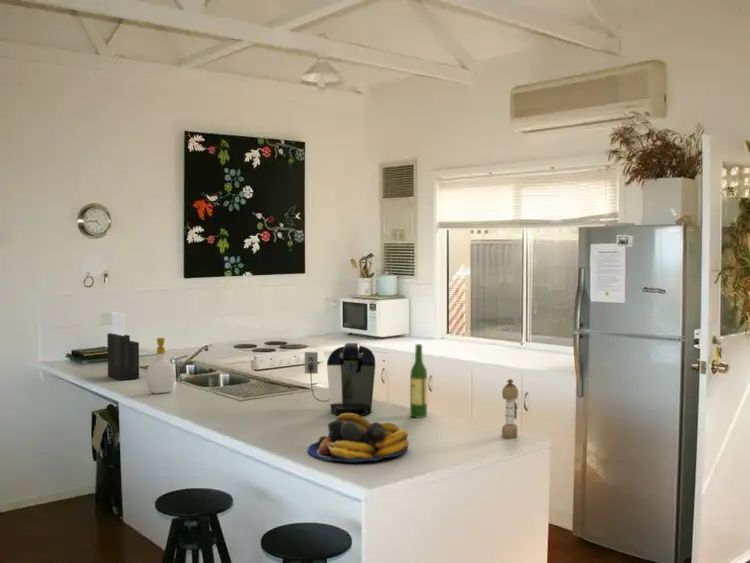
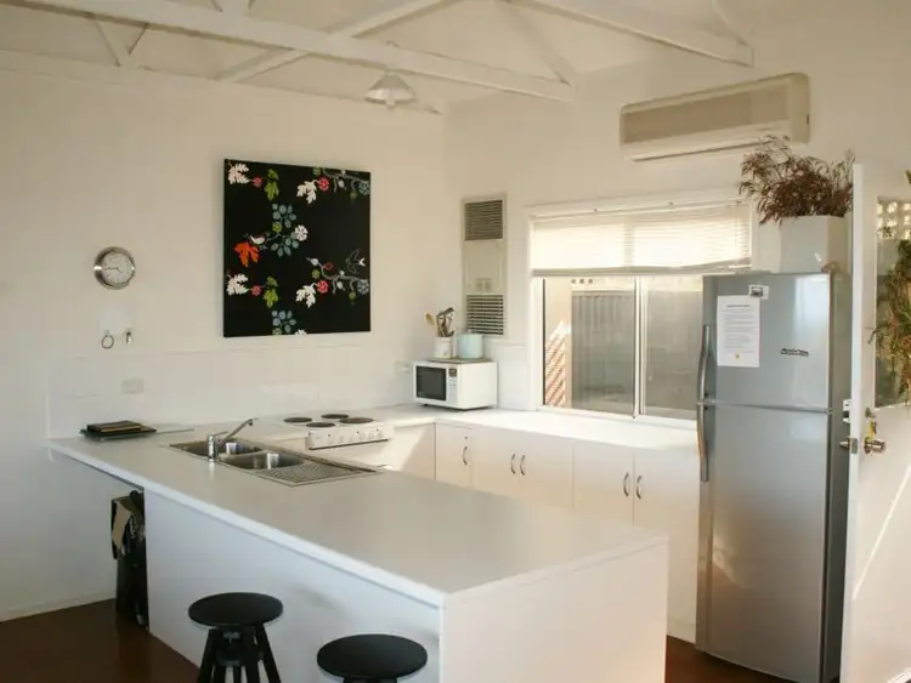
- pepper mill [501,378,519,440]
- knife block [106,311,140,381]
- soap bottle [145,337,177,395]
- fruit bowl [307,413,410,463]
- wine bottle [409,343,428,419]
- coffee maker [304,342,377,416]
